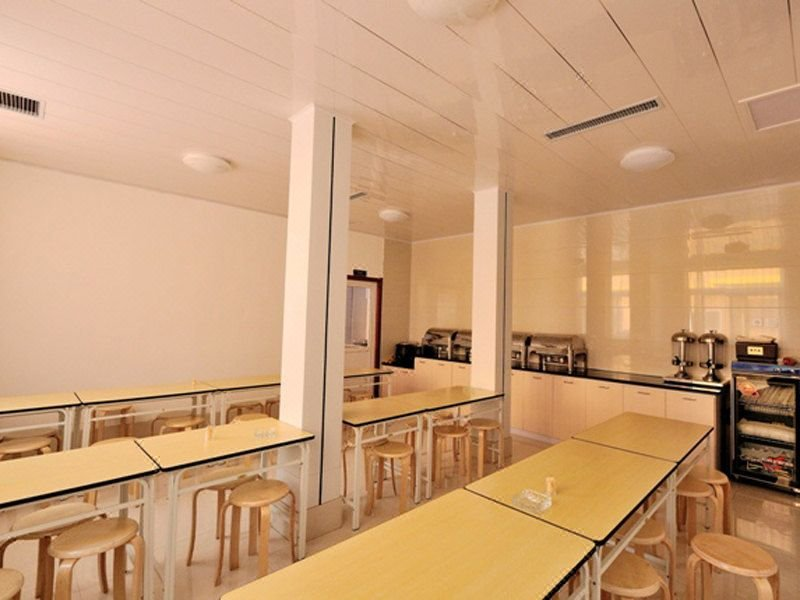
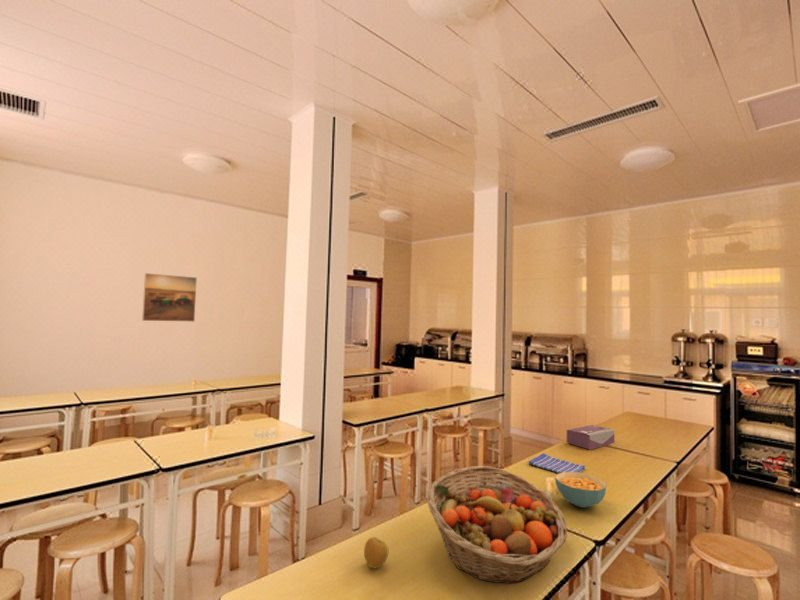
+ apple [363,536,390,569]
+ fruit basket [426,465,568,584]
+ cereal bowl [554,472,608,509]
+ tissue box [566,424,615,451]
+ dish towel [528,452,586,474]
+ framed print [141,272,198,323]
